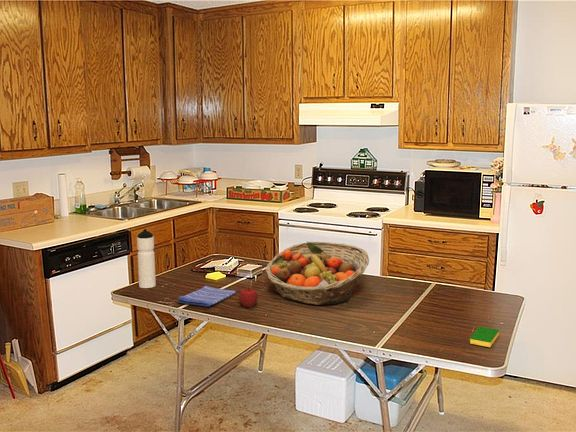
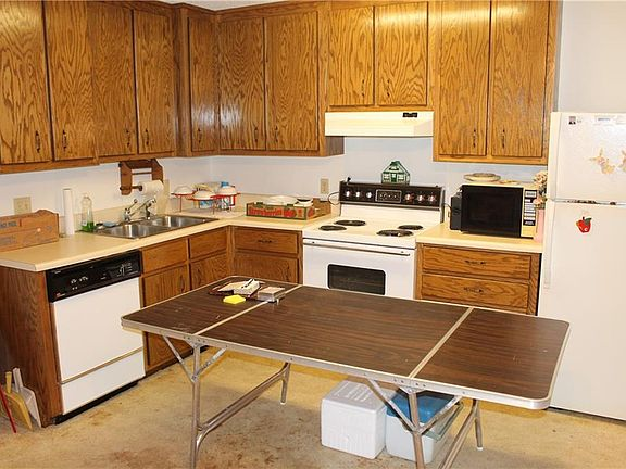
- dish towel [177,285,237,308]
- apple [238,288,259,308]
- fruit basket [264,241,370,306]
- water bottle [136,228,157,289]
- dish sponge [469,326,500,348]
